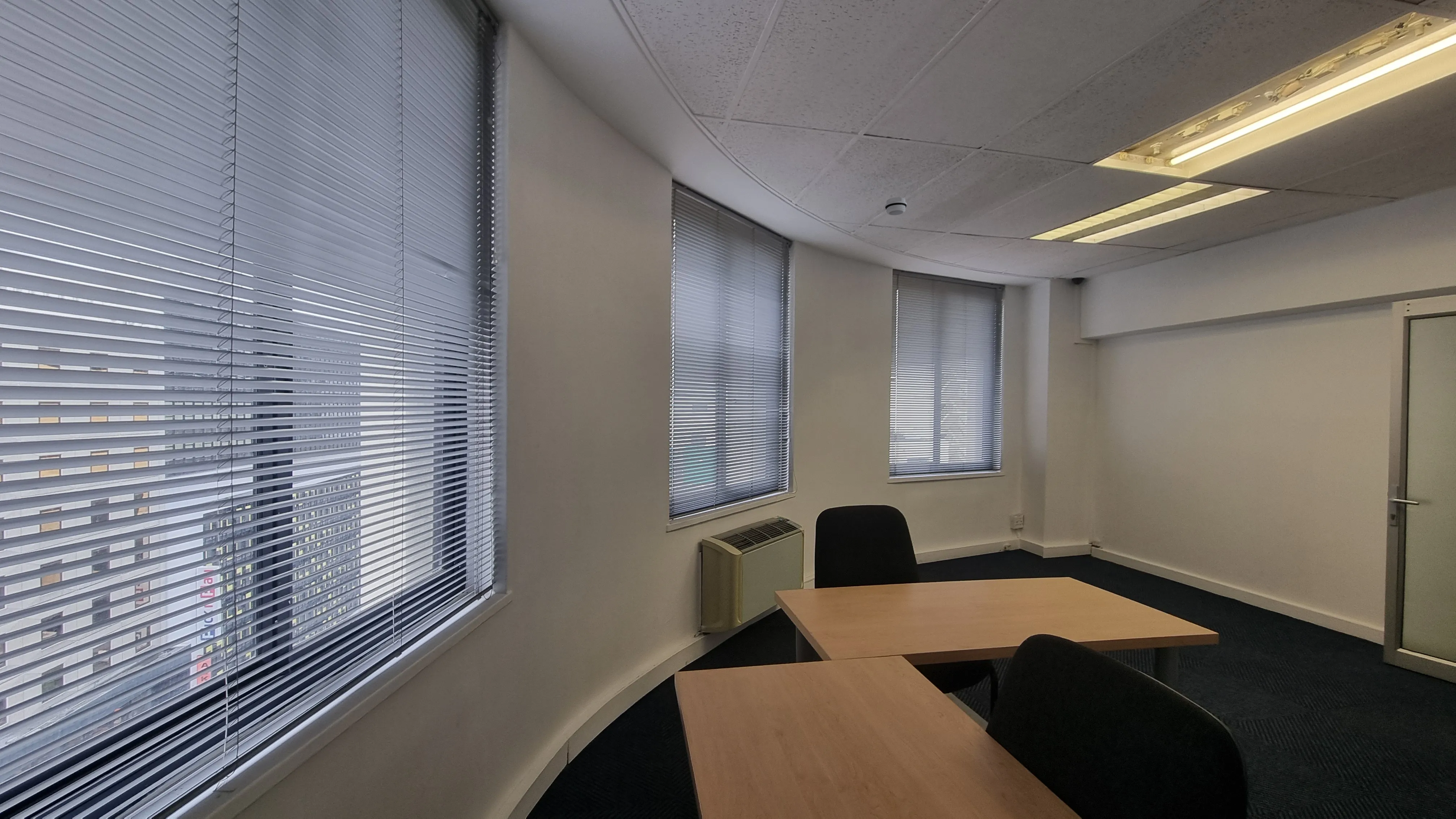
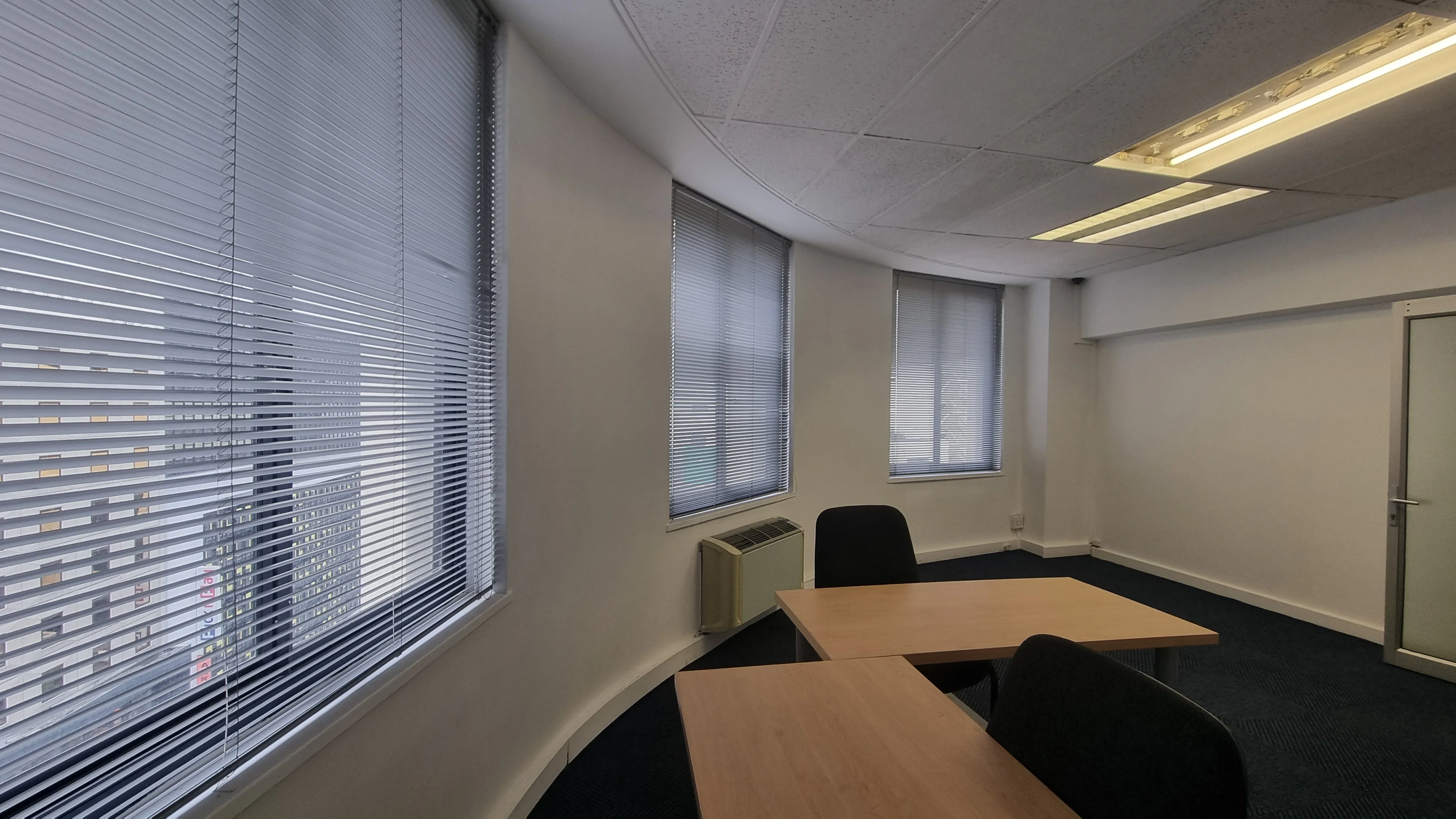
- smoke detector [885,197,907,216]
